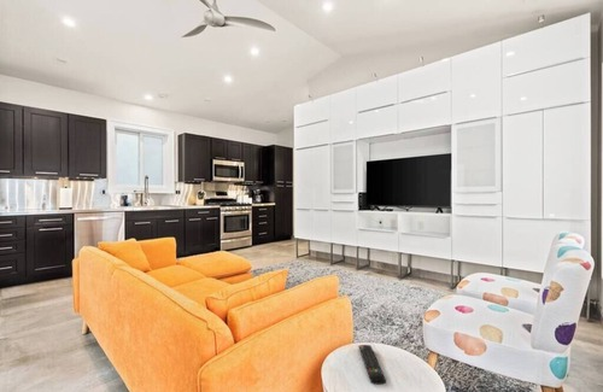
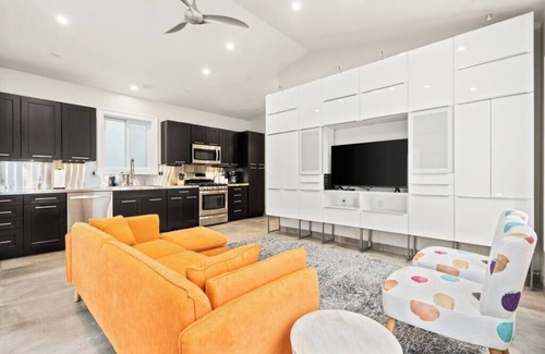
- remote control [358,344,387,386]
